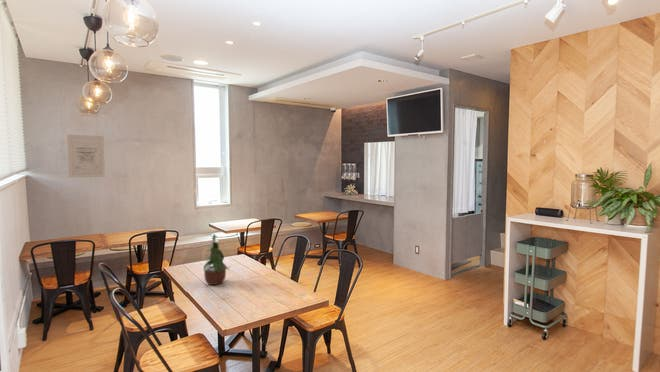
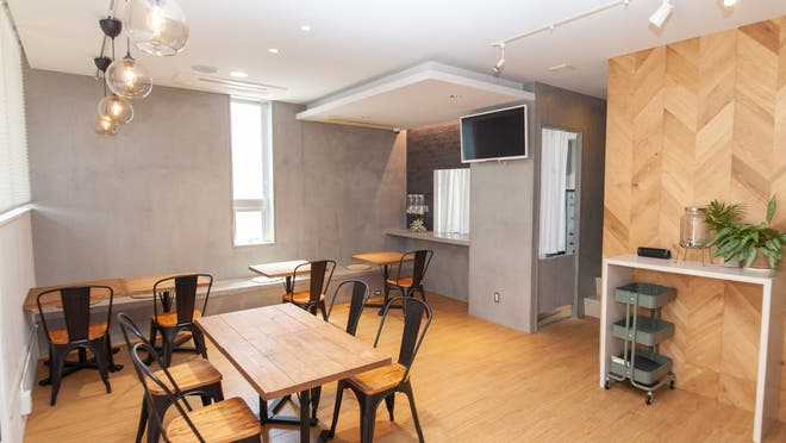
- potted plant [202,233,230,286]
- wall art [66,133,106,178]
